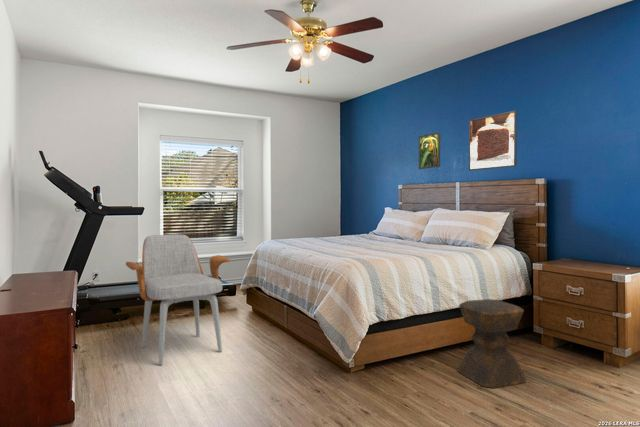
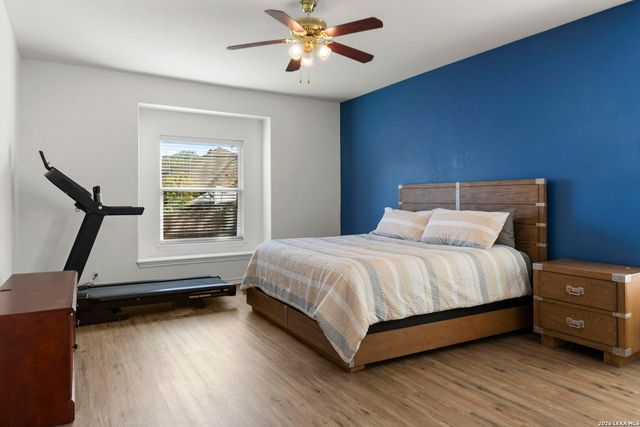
- stool [456,298,527,389]
- armchair [125,233,231,366]
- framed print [468,109,518,172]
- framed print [418,131,441,170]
